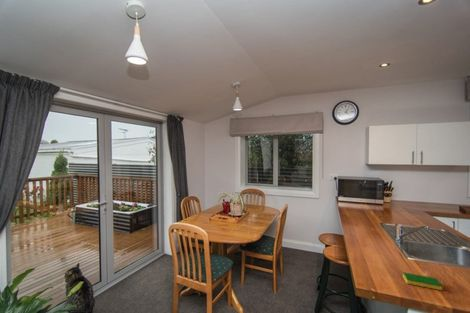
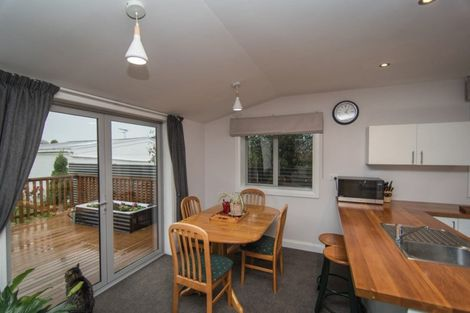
- dish sponge [402,271,443,291]
